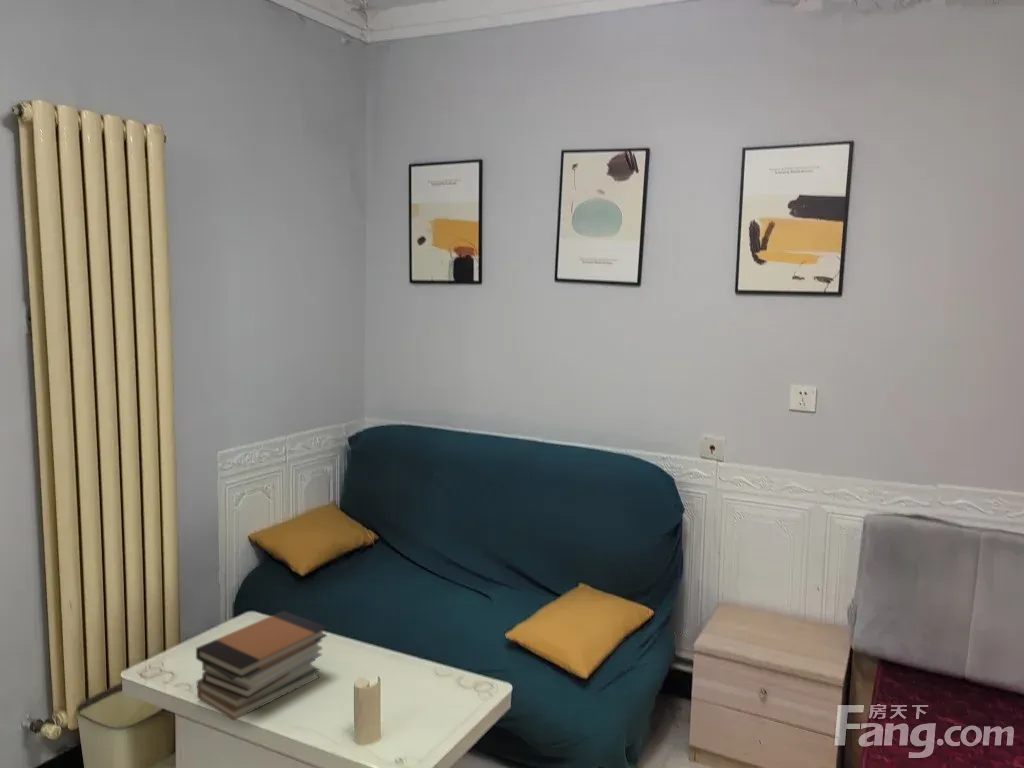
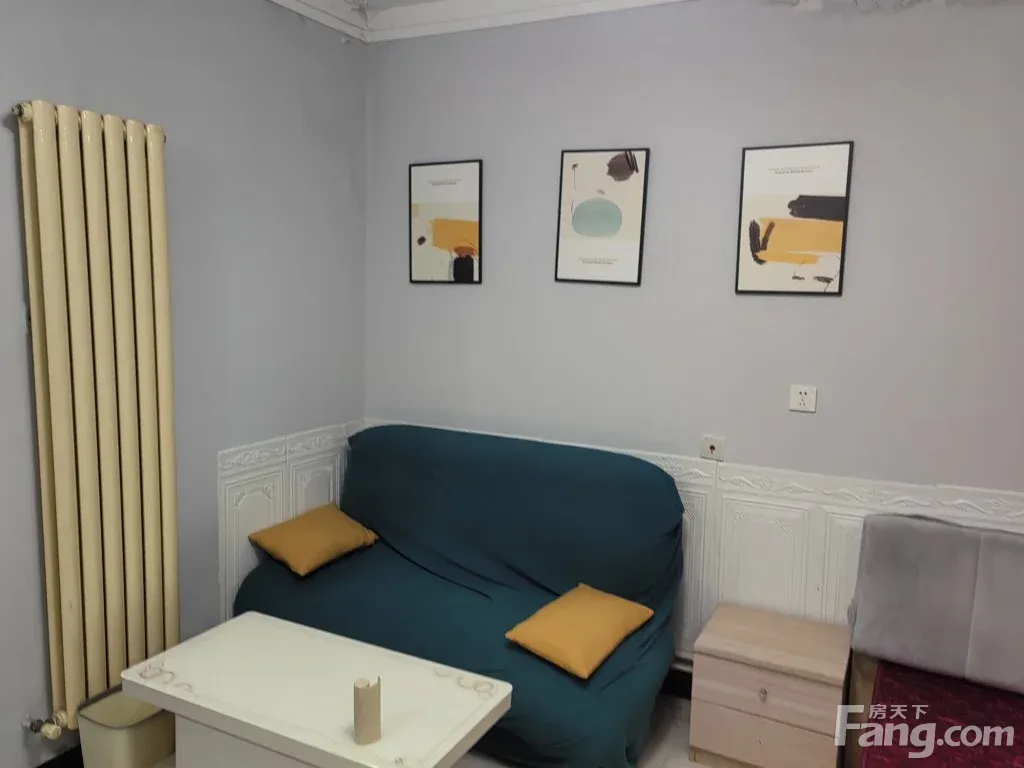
- book stack [195,610,328,721]
